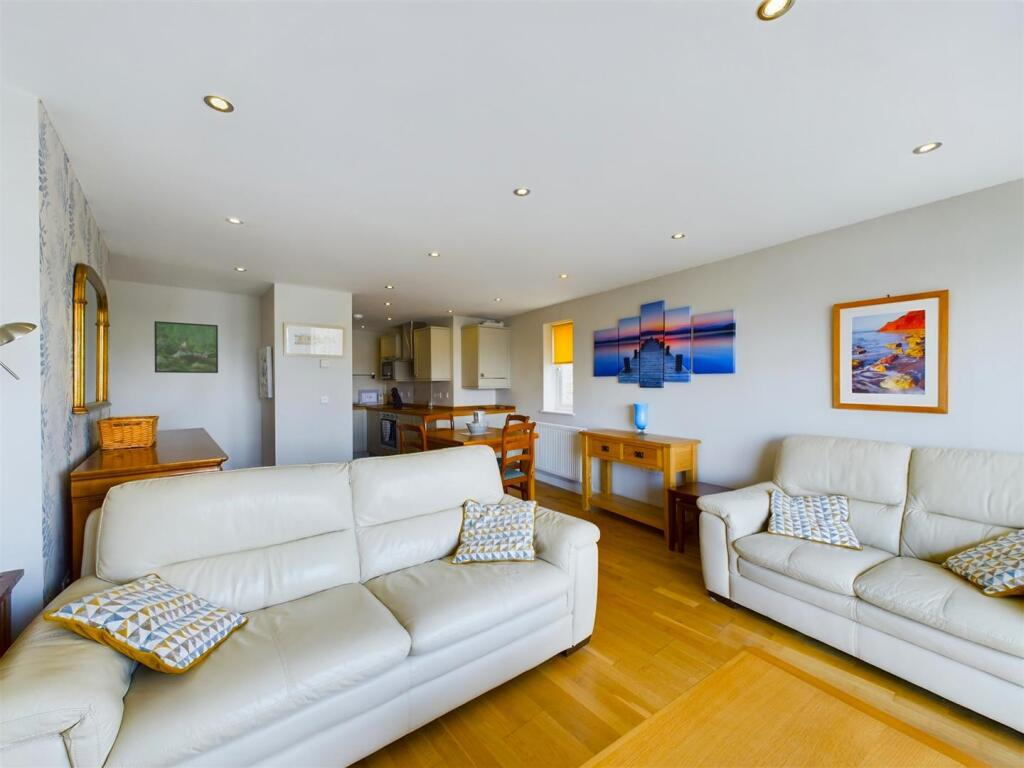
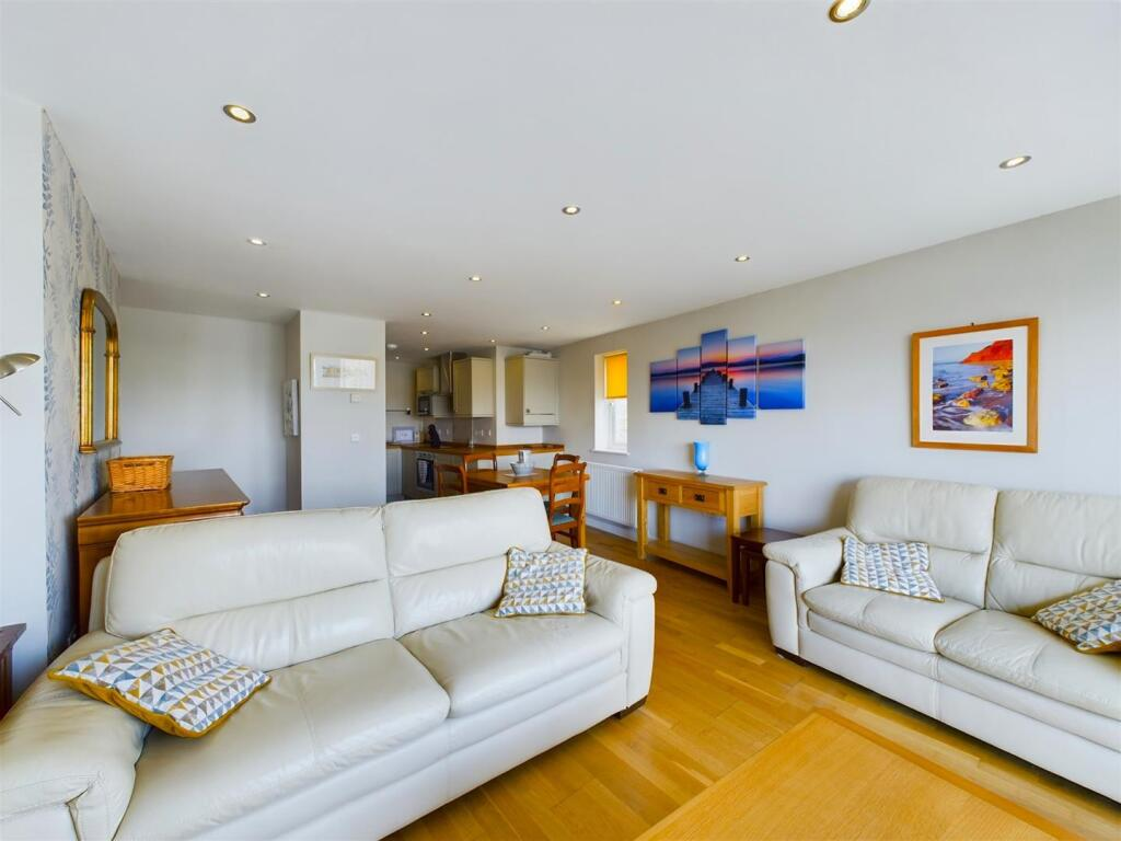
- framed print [153,320,219,374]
